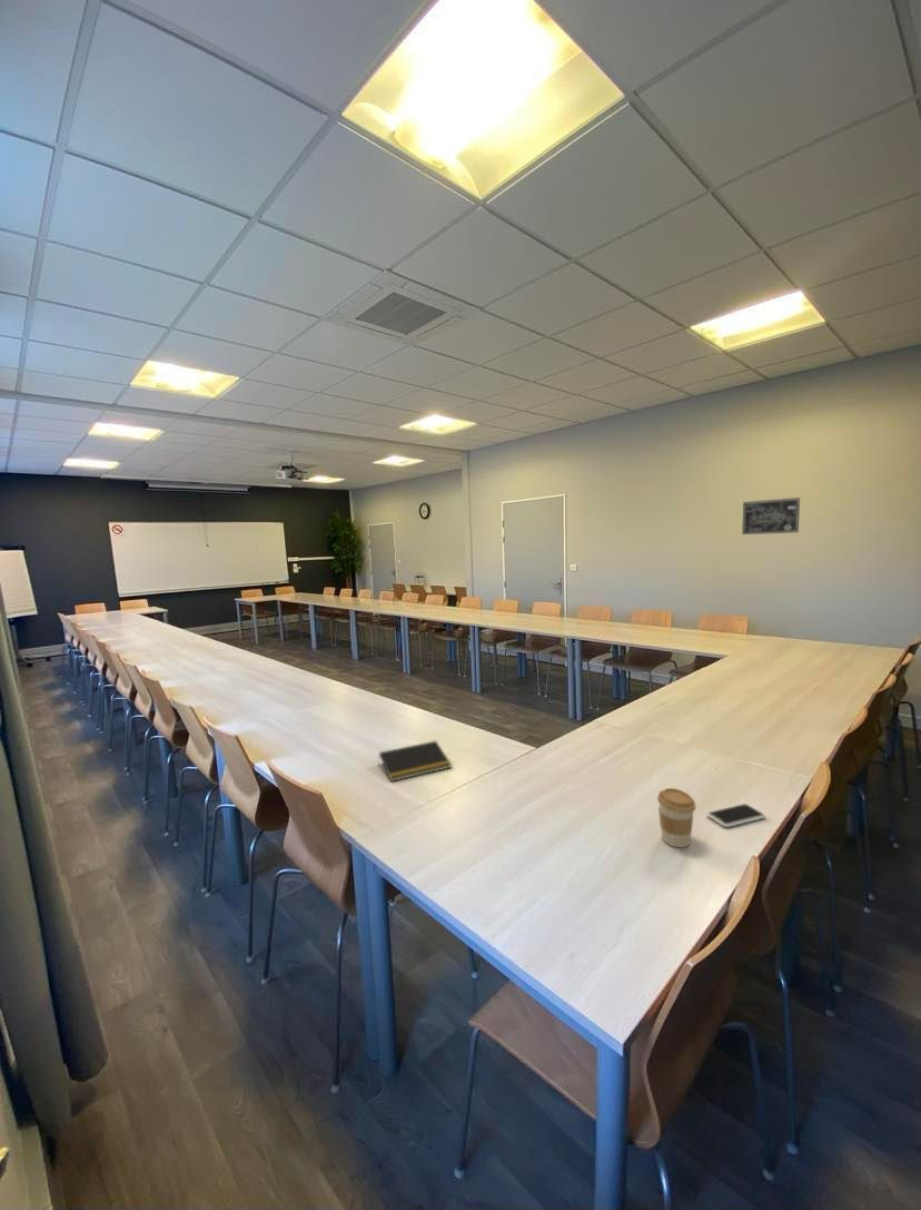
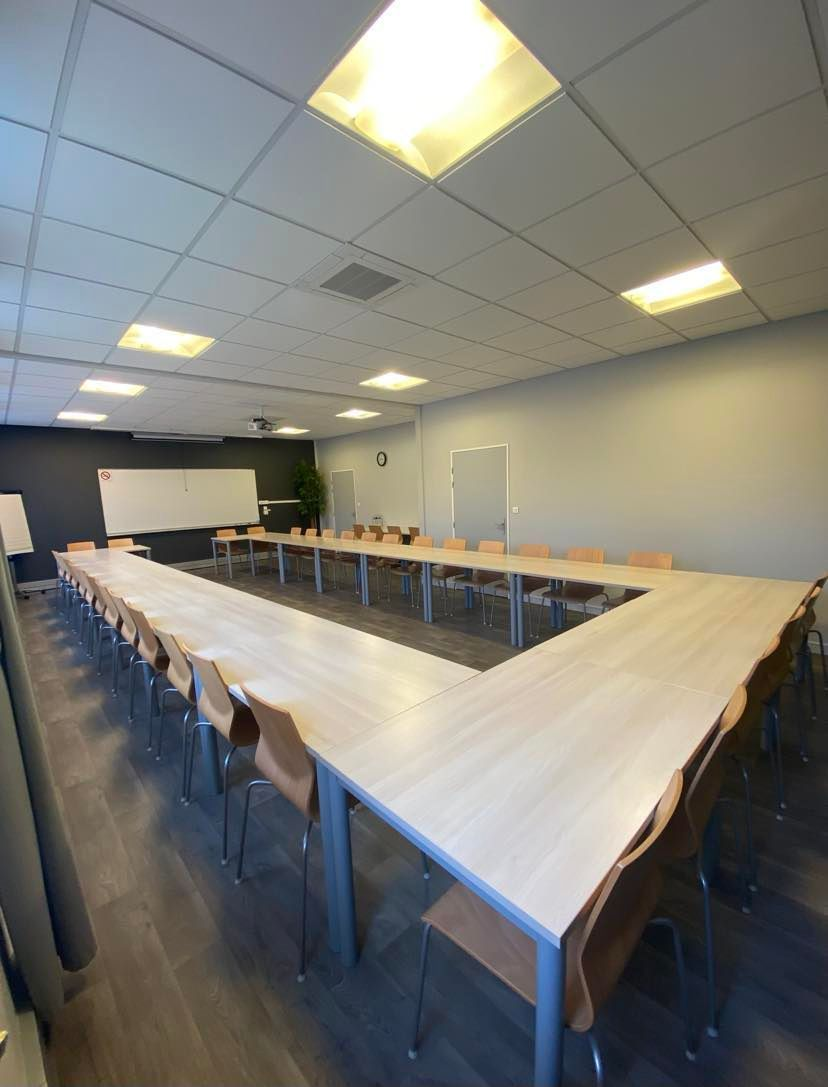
- wall art [741,496,801,535]
- coffee cup [656,787,697,848]
- smartphone [706,803,766,828]
- notepad [377,740,453,783]
